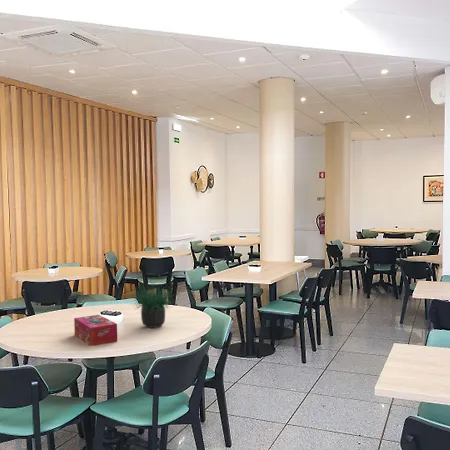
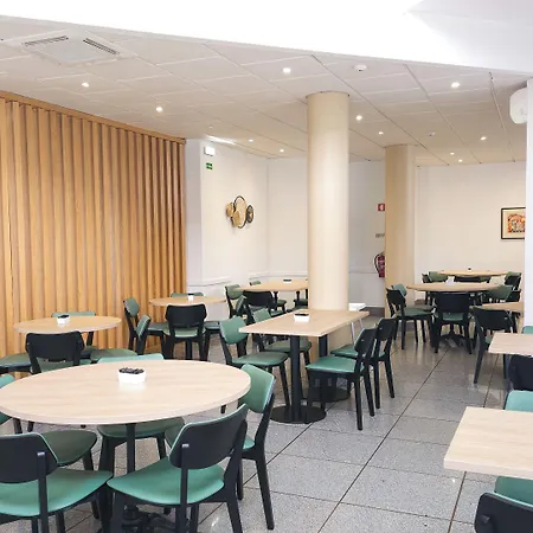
- tissue box [73,314,118,347]
- potted plant [125,275,178,329]
